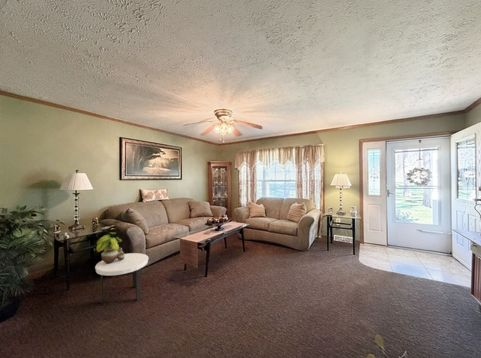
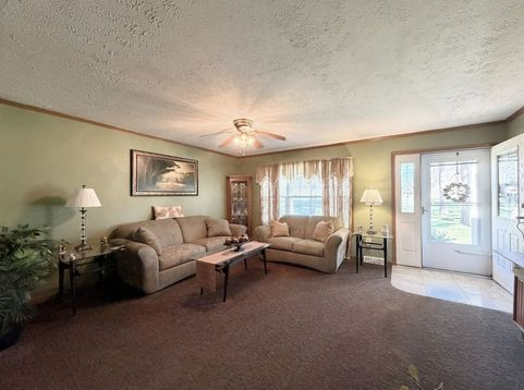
- side table [94,252,149,305]
- potted plant [96,232,125,264]
